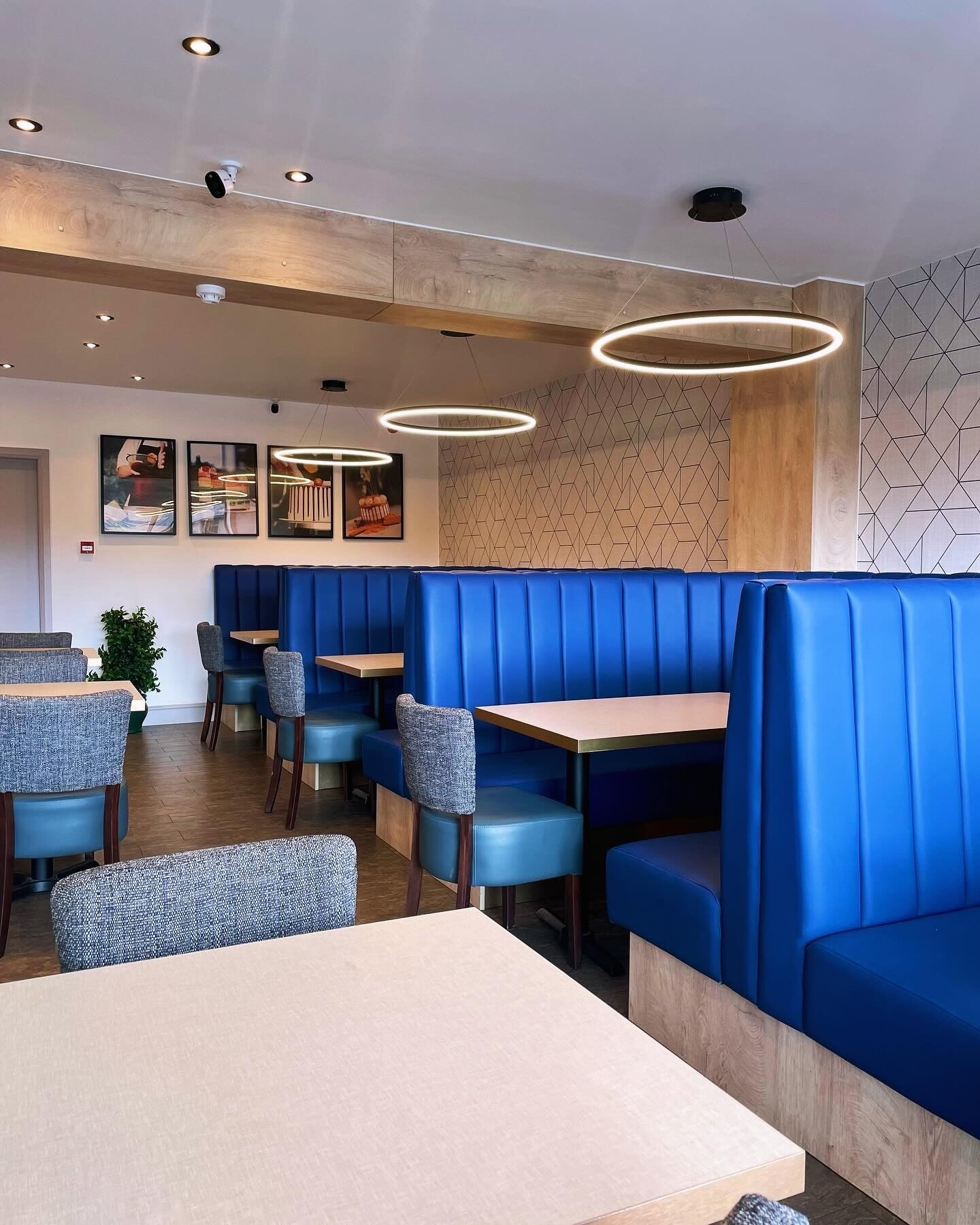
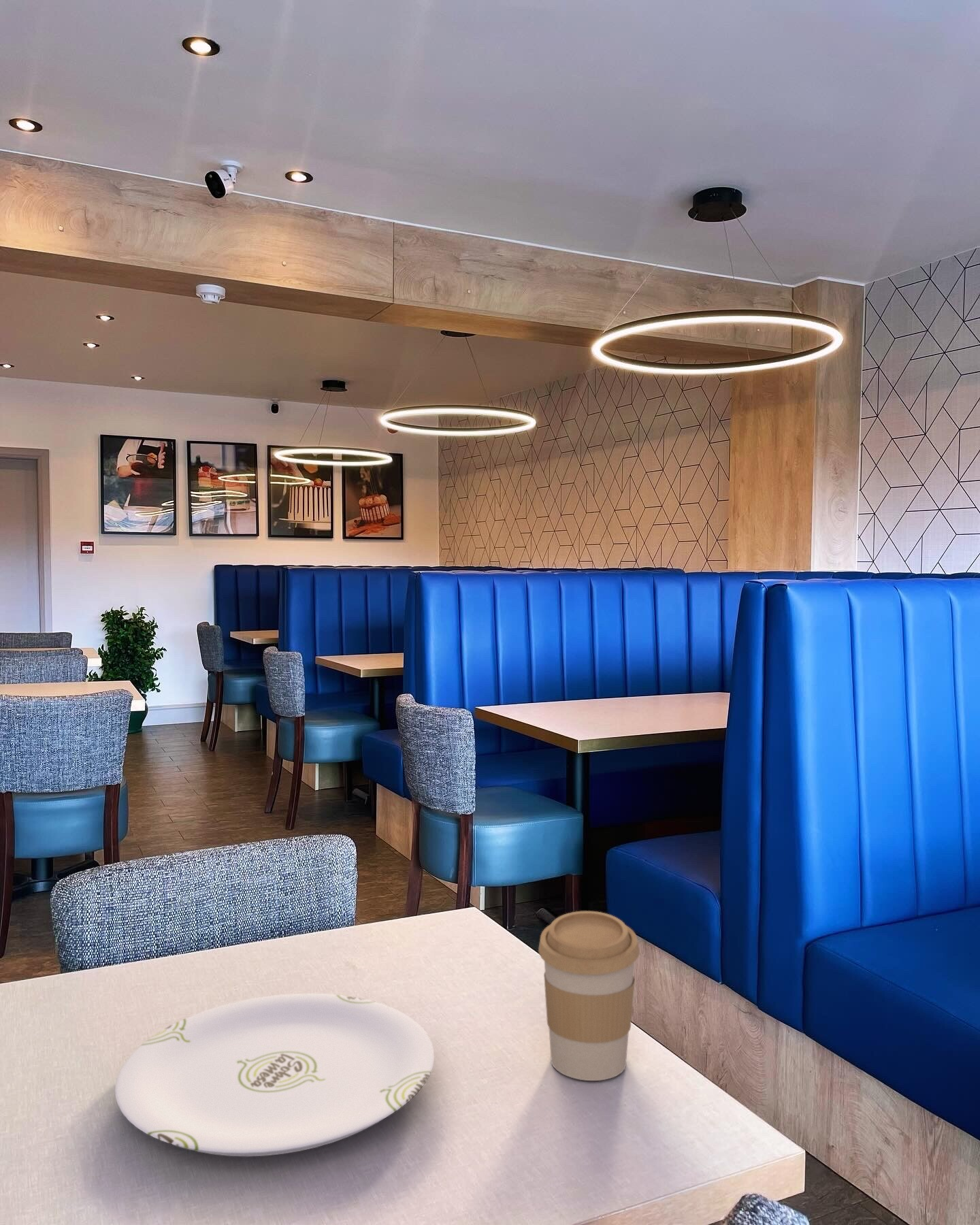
+ plate [114,993,435,1157]
+ coffee cup [538,911,640,1081]
